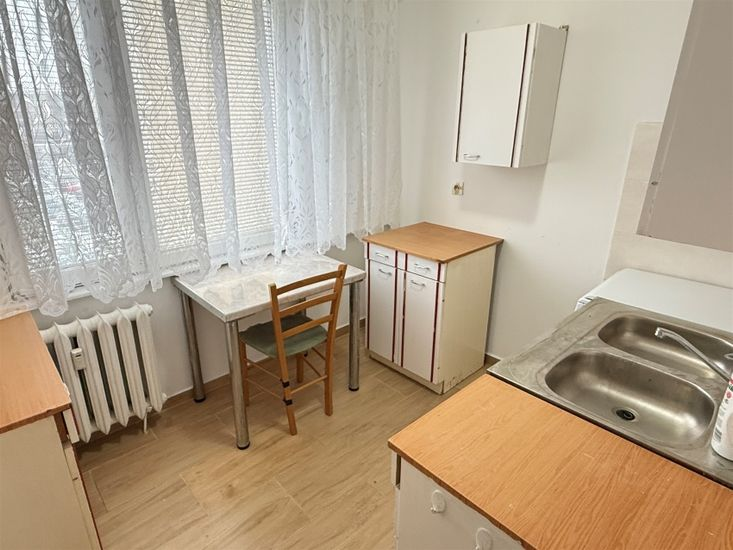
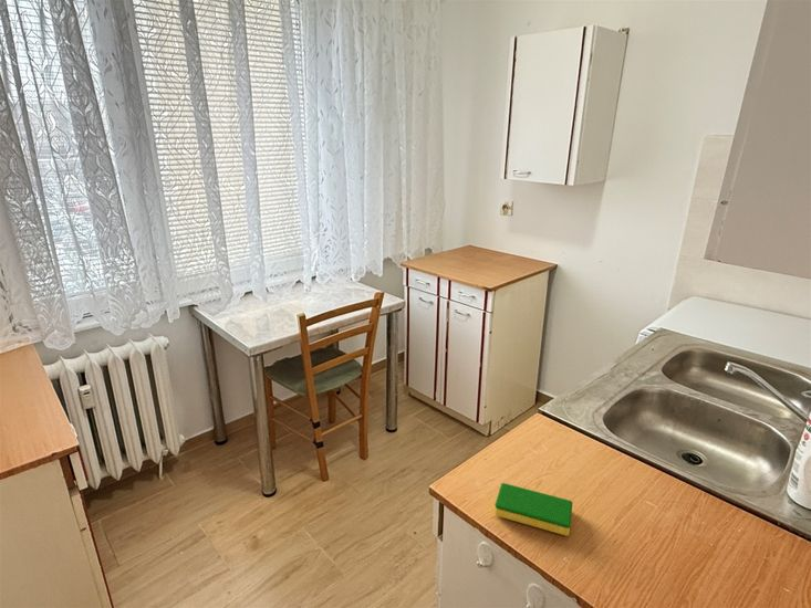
+ dish sponge [493,482,574,537]
